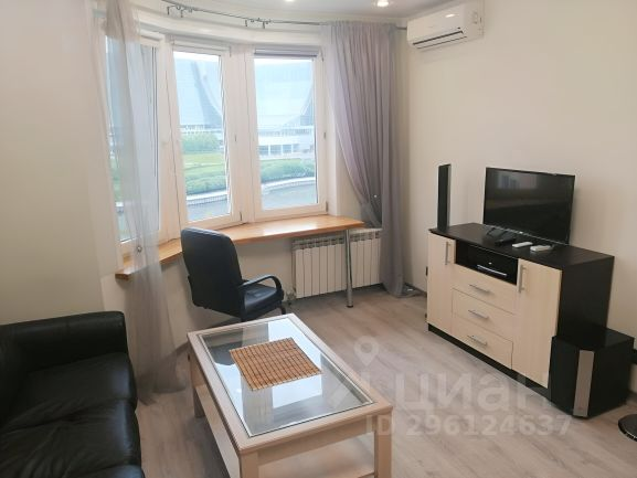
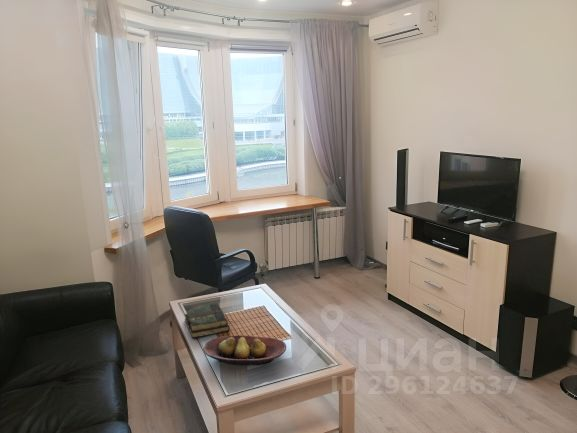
+ book [183,302,231,339]
+ fruit bowl [202,334,287,366]
